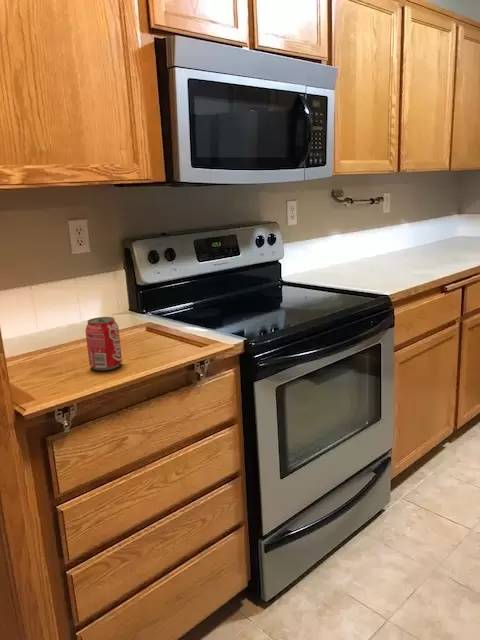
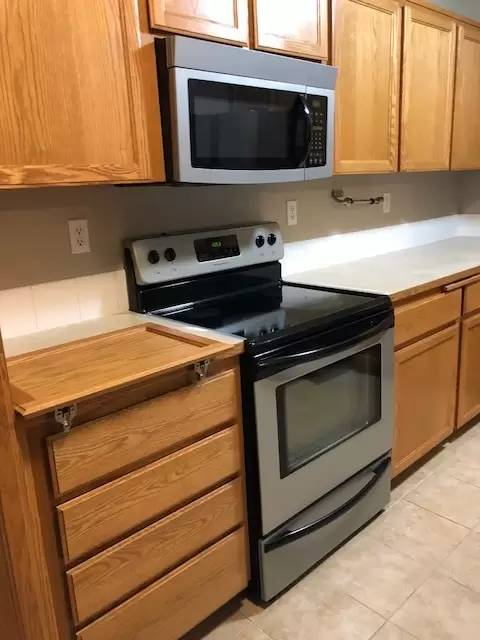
- beverage can [84,316,123,371]
